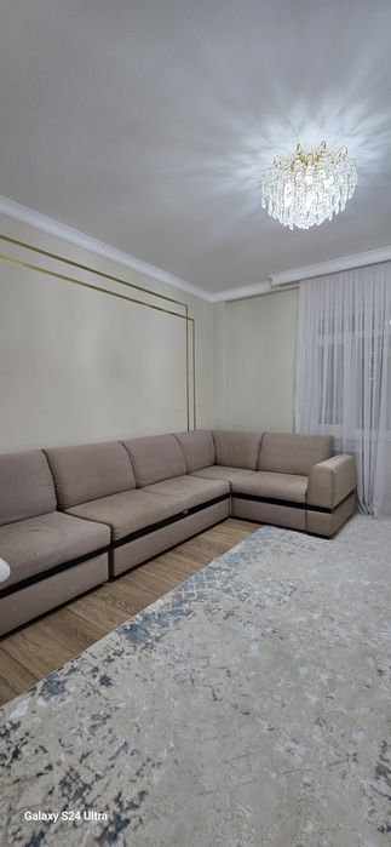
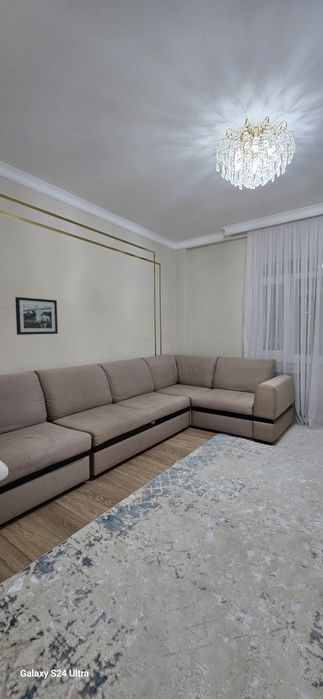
+ picture frame [14,296,59,336]
